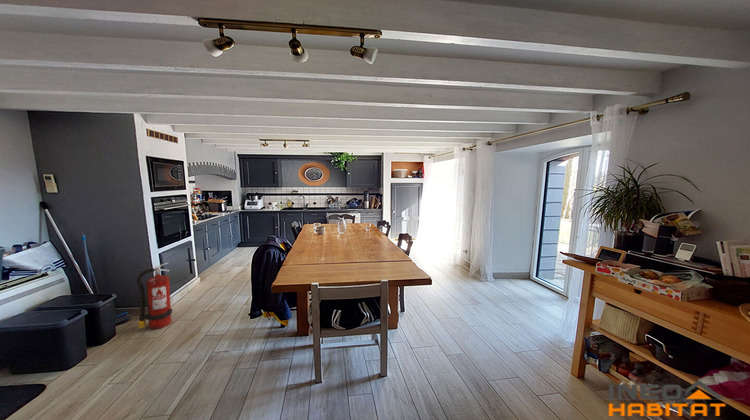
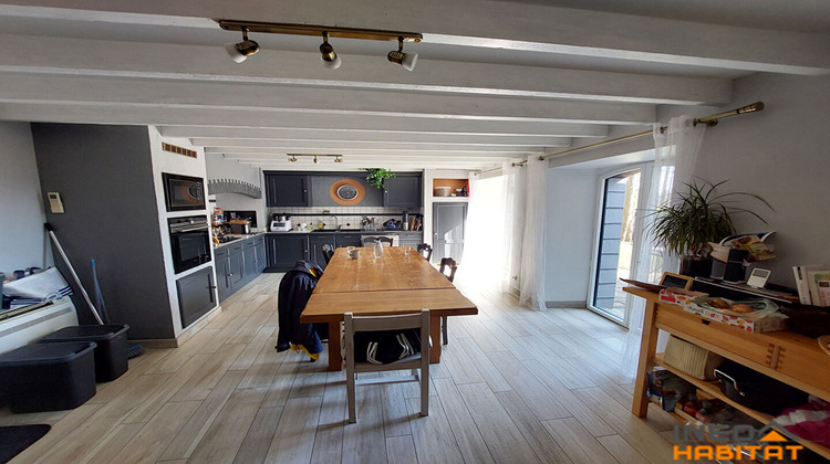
- fire extinguisher [136,261,173,330]
